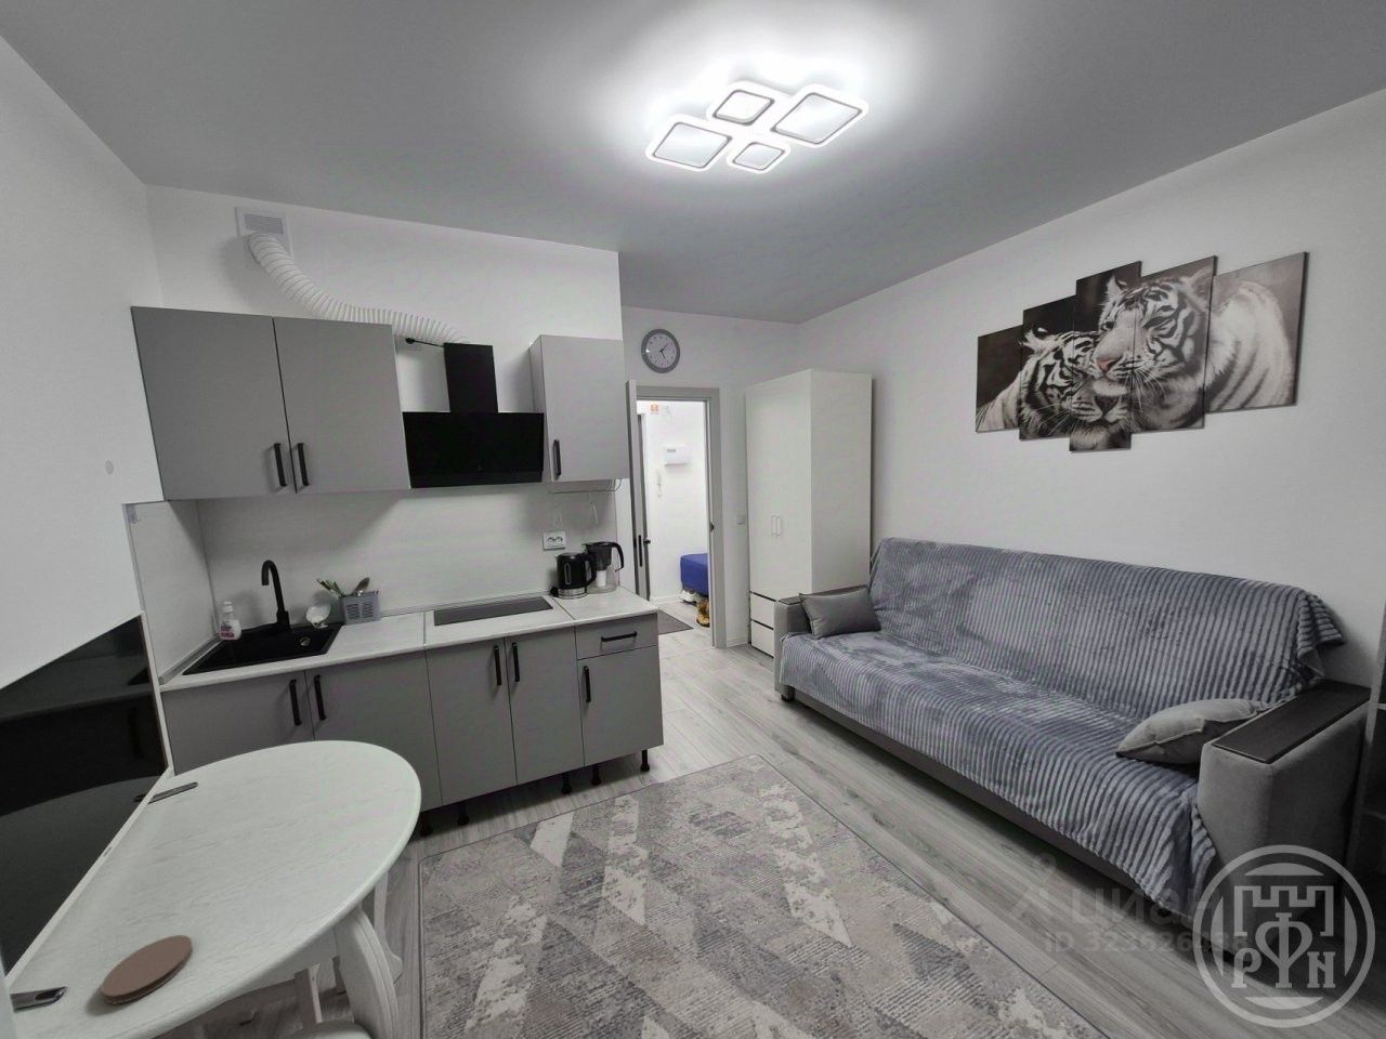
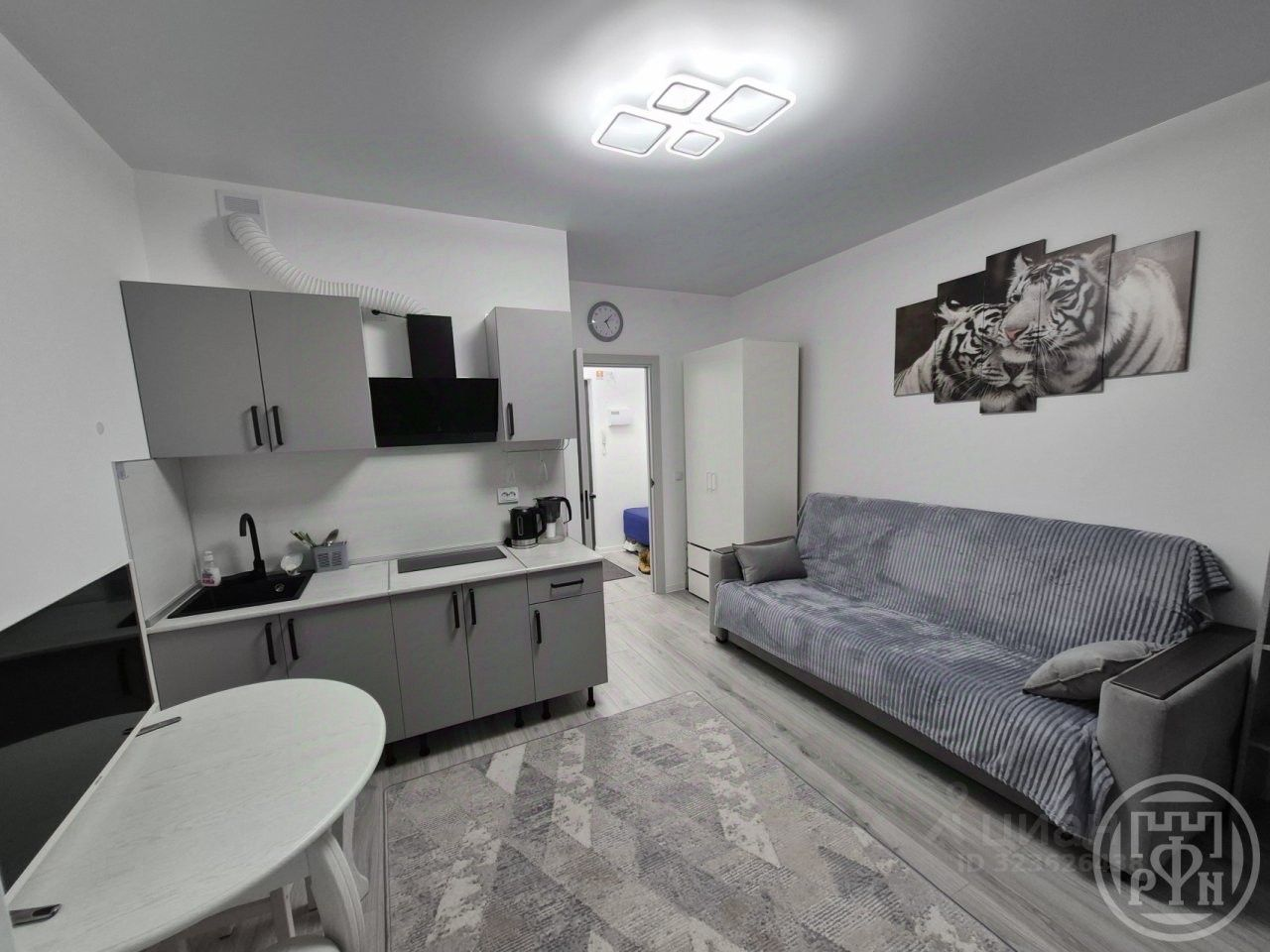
- coaster [100,934,194,1004]
